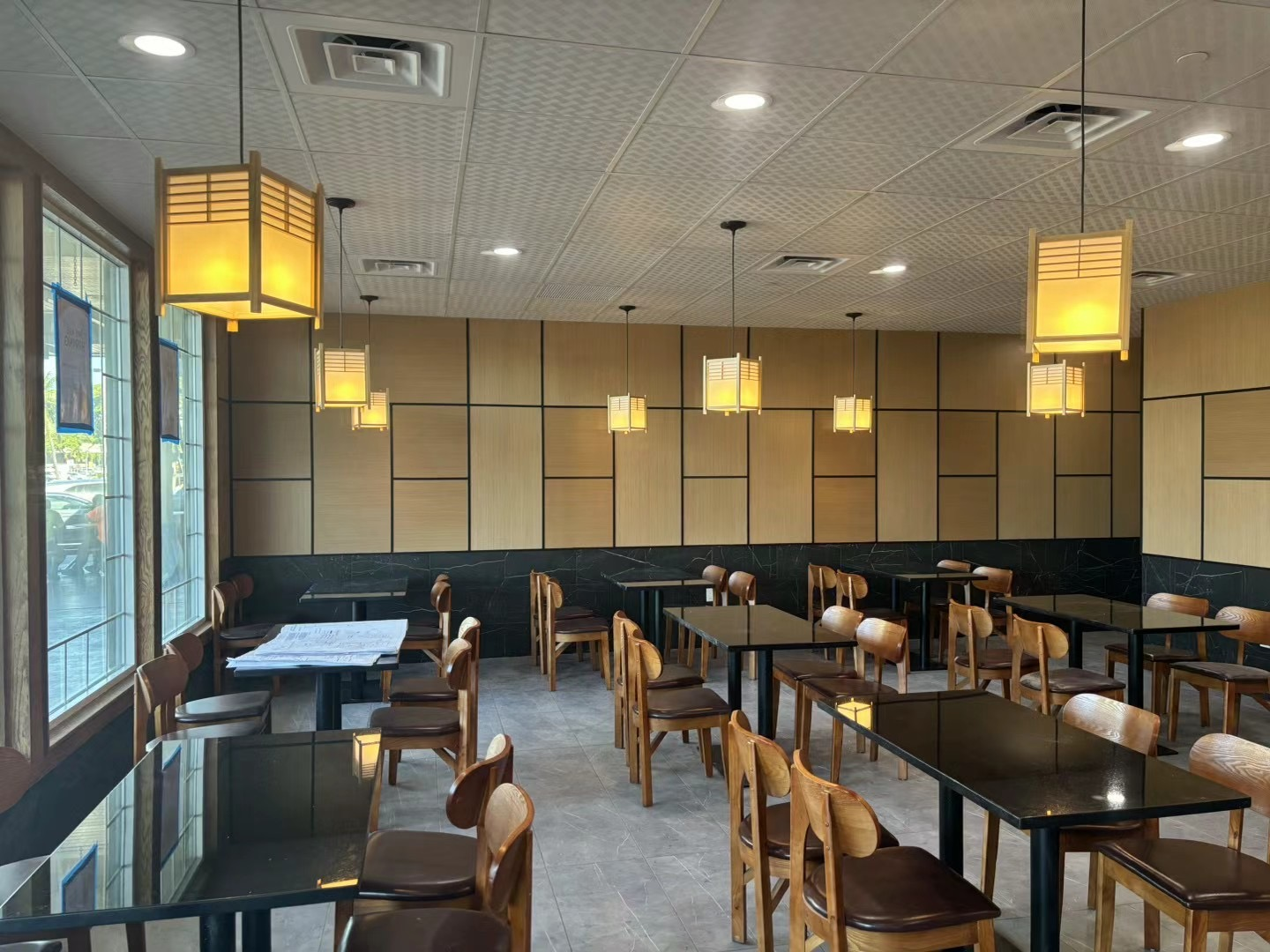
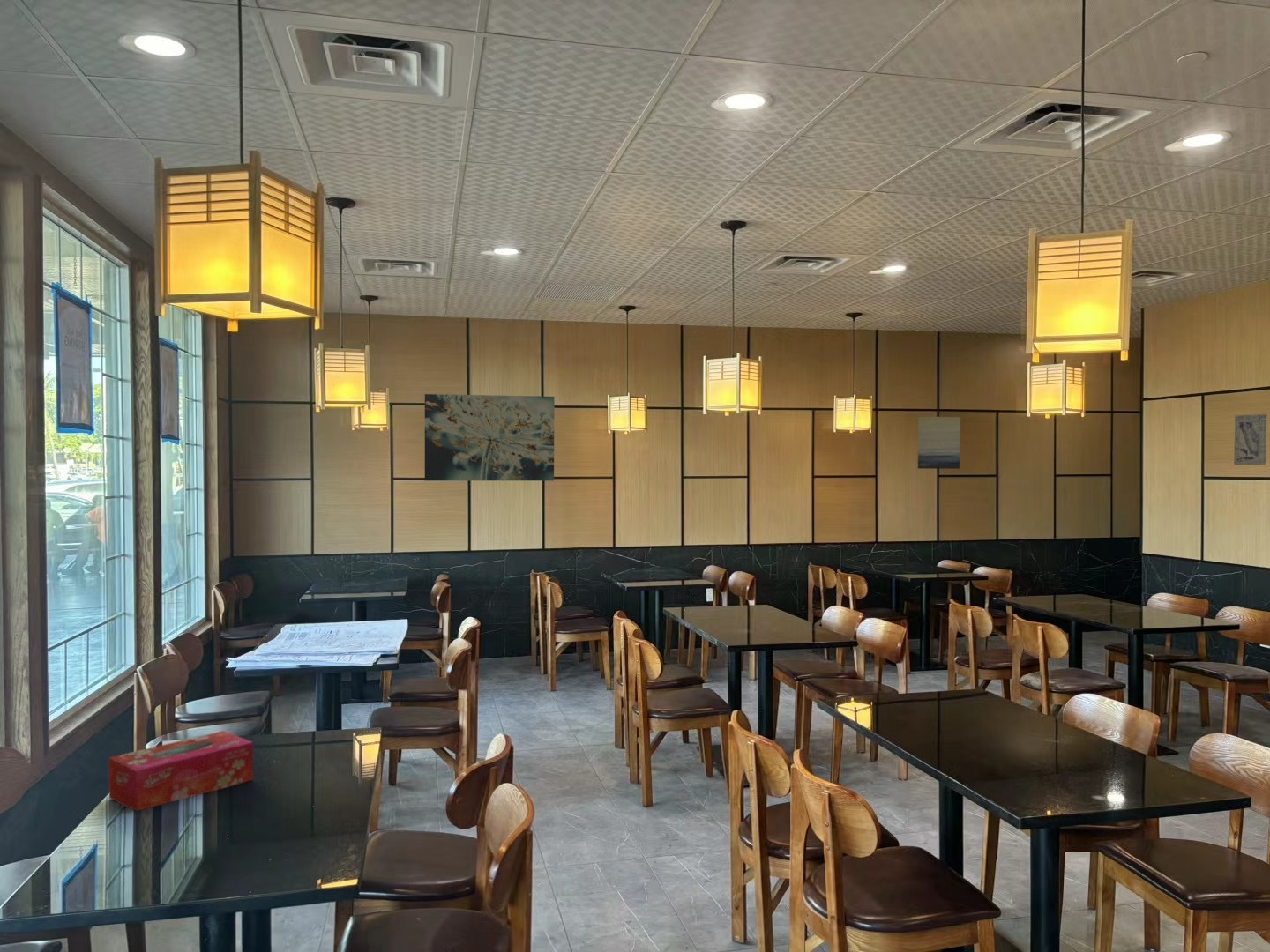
+ wall art [917,416,961,470]
+ tissue box [108,730,254,812]
+ wall art [1233,413,1267,466]
+ wall art [424,393,556,481]
